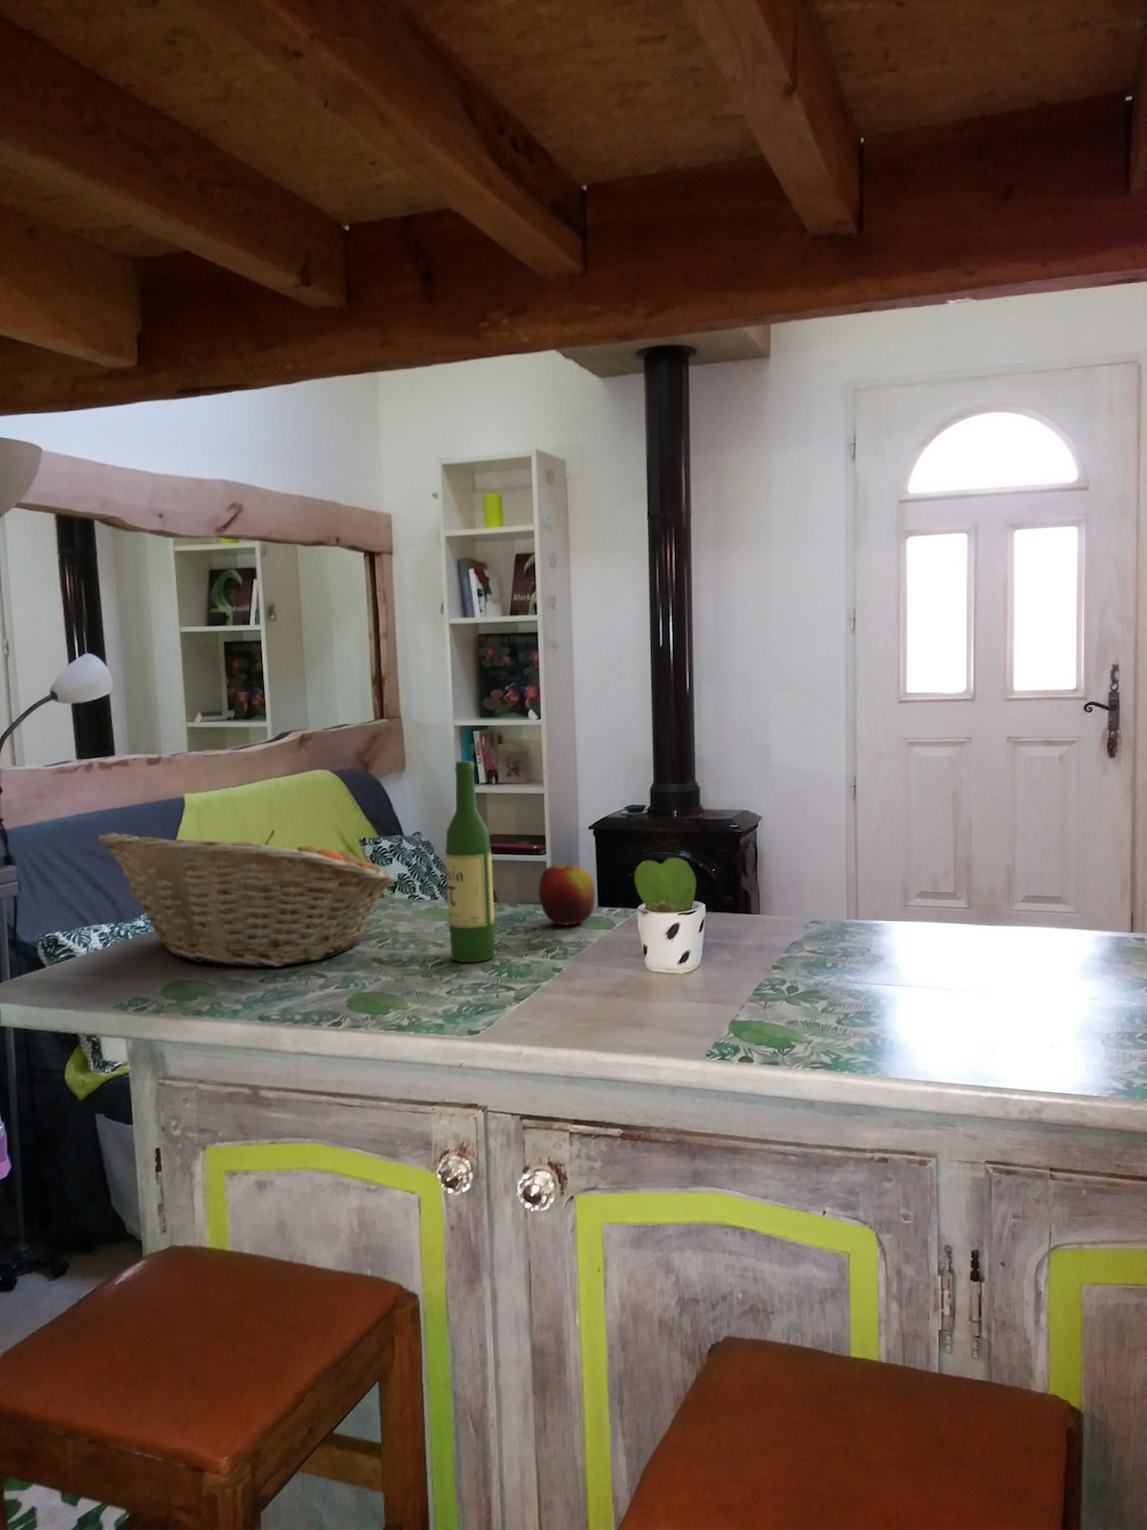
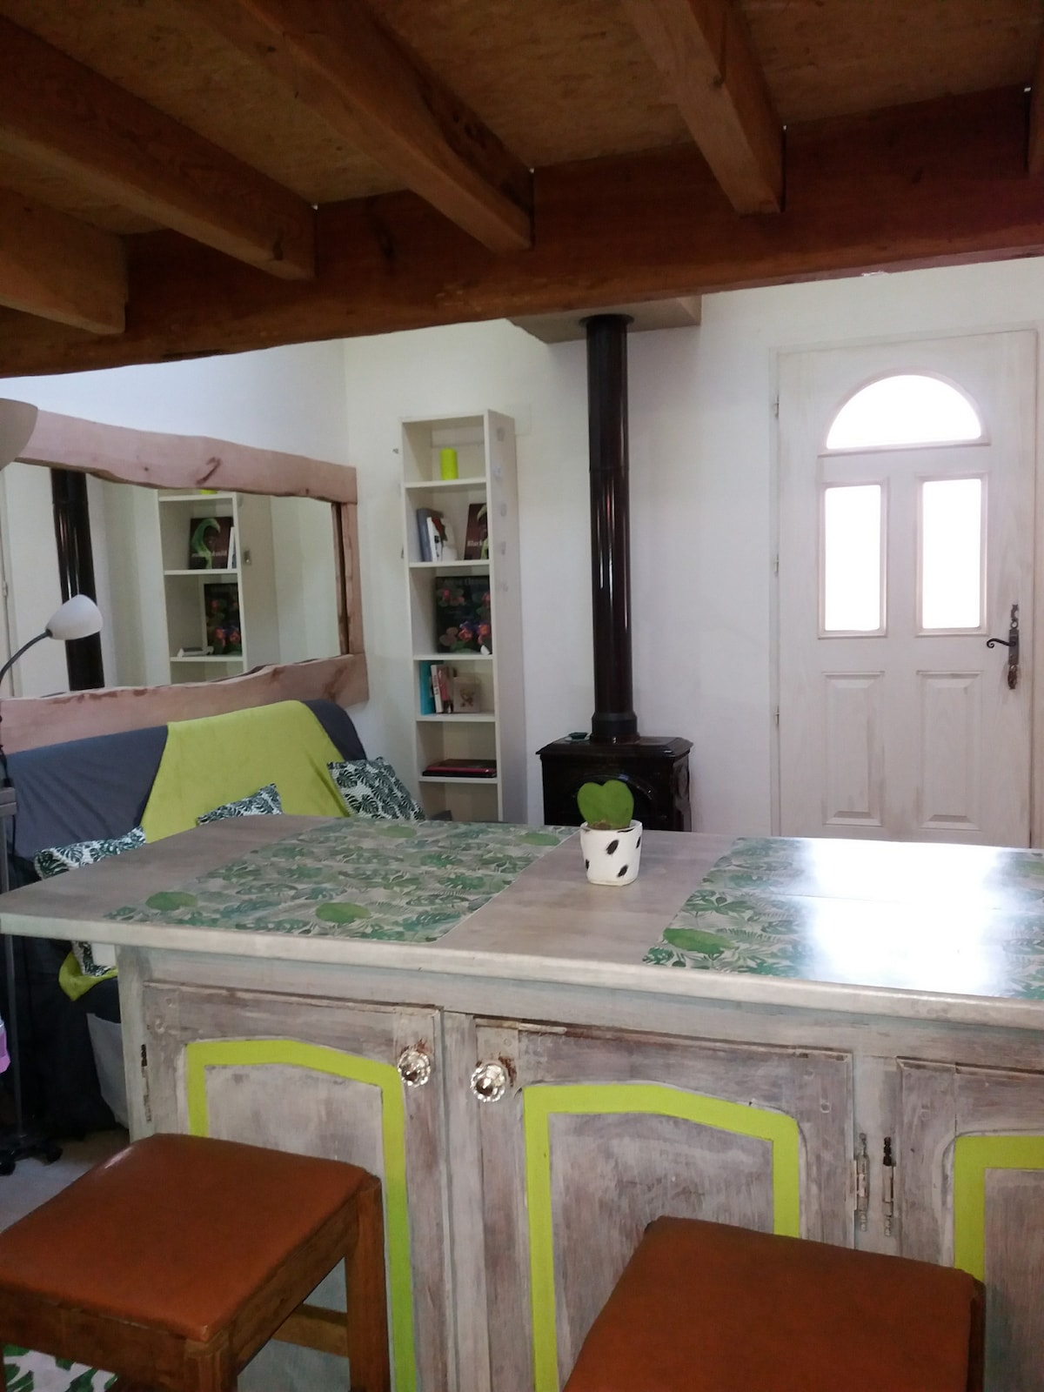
- wine bottle [445,760,495,963]
- apple [539,863,596,925]
- fruit basket [96,829,395,967]
